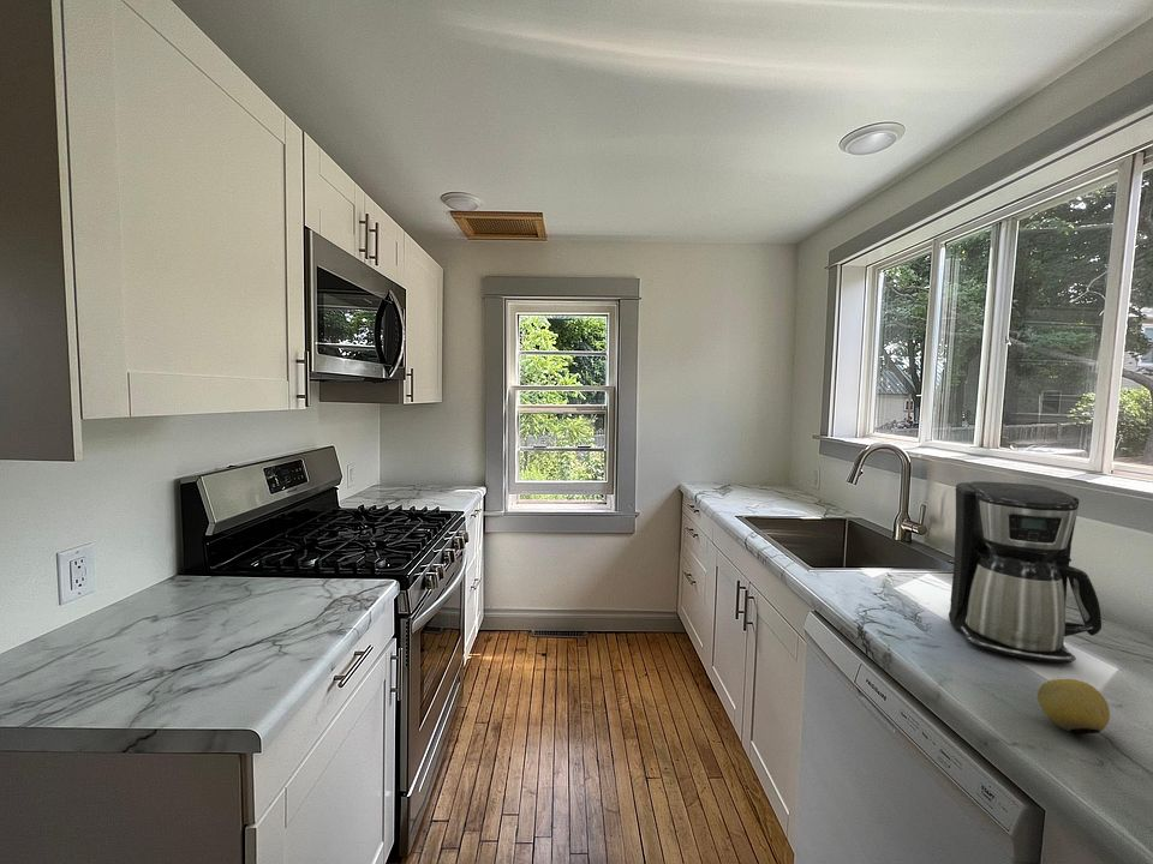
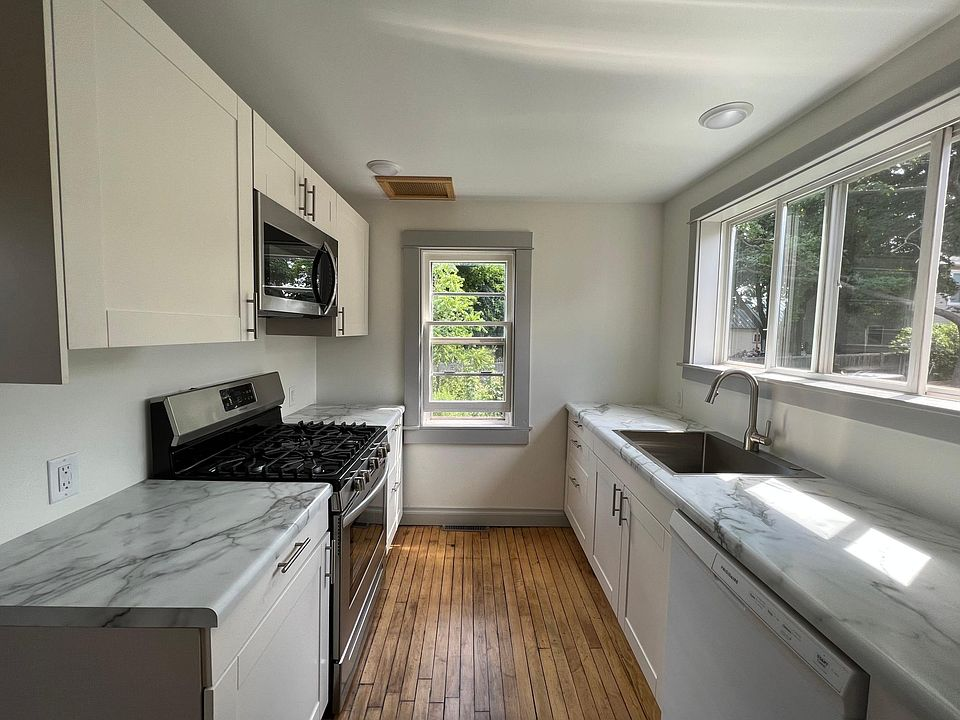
- fruit [1036,678,1111,734]
- coffee maker [948,480,1103,664]
